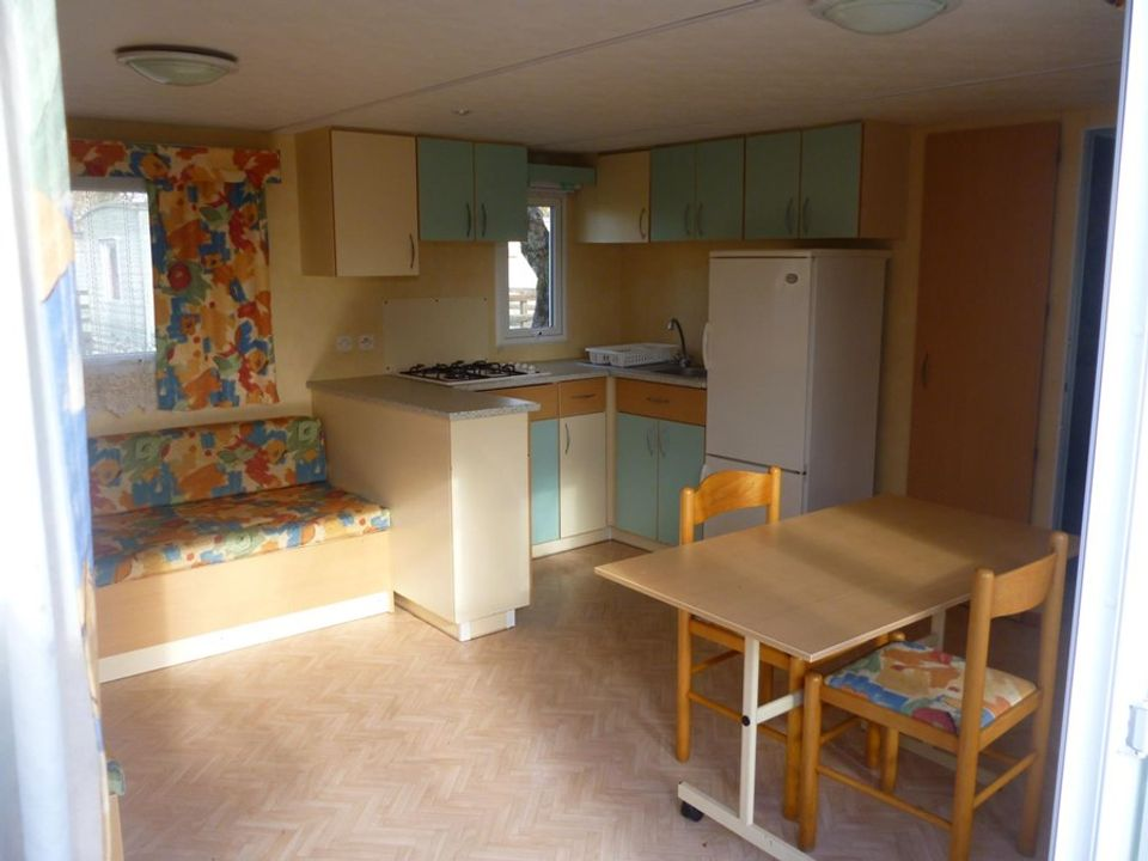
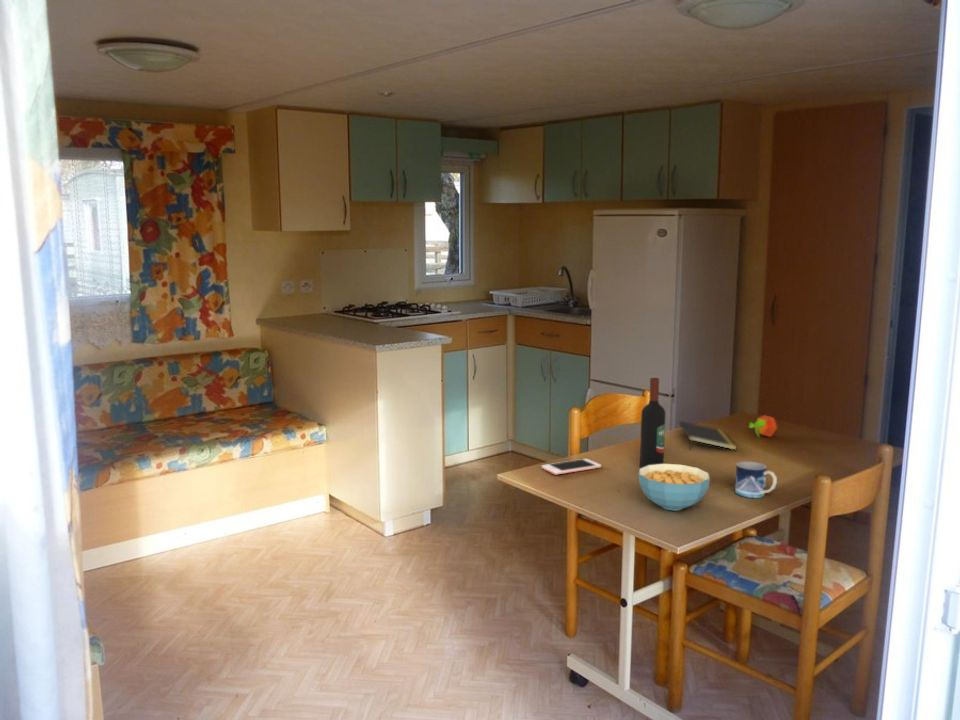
+ cell phone [541,458,602,476]
+ cereal bowl [638,463,711,511]
+ fruit [748,414,779,439]
+ notepad [678,420,738,451]
+ wine bottle [639,377,666,469]
+ mug [734,461,778,499]
